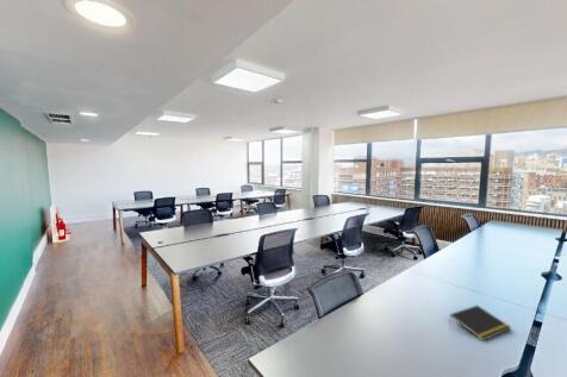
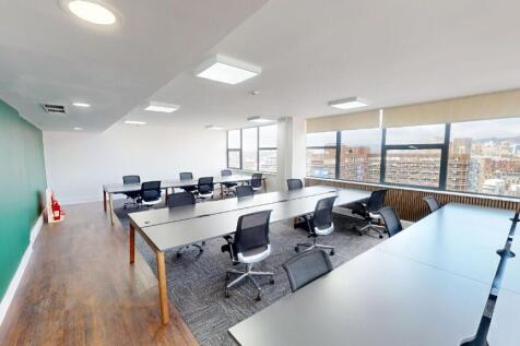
- notepad [448,304,512,341]
